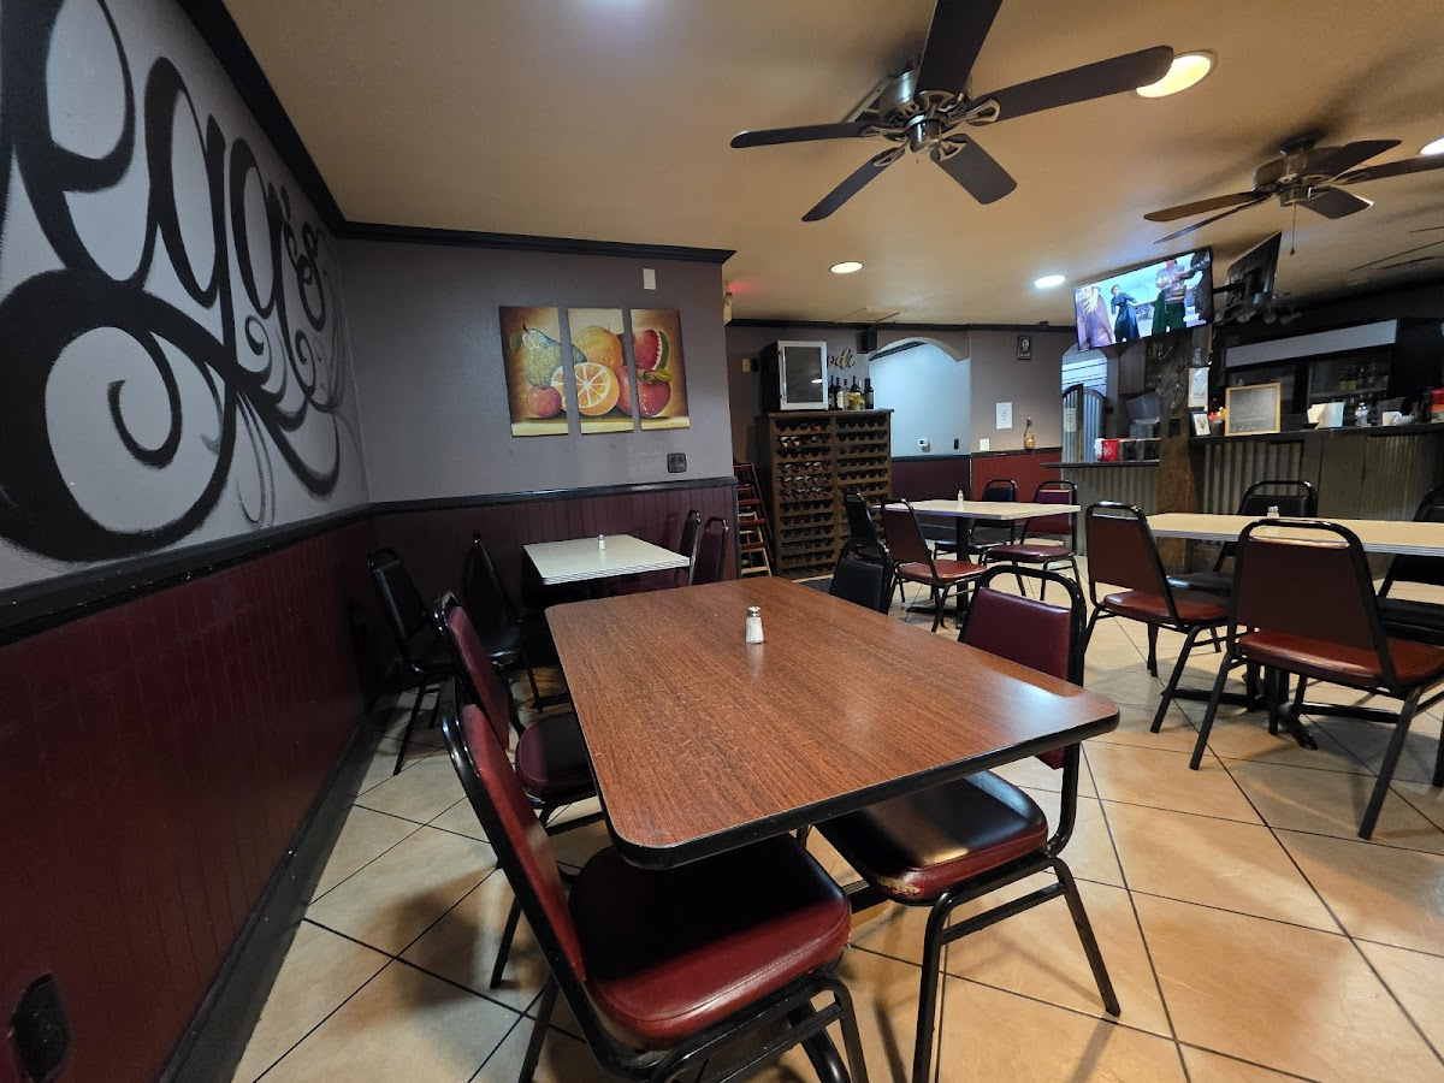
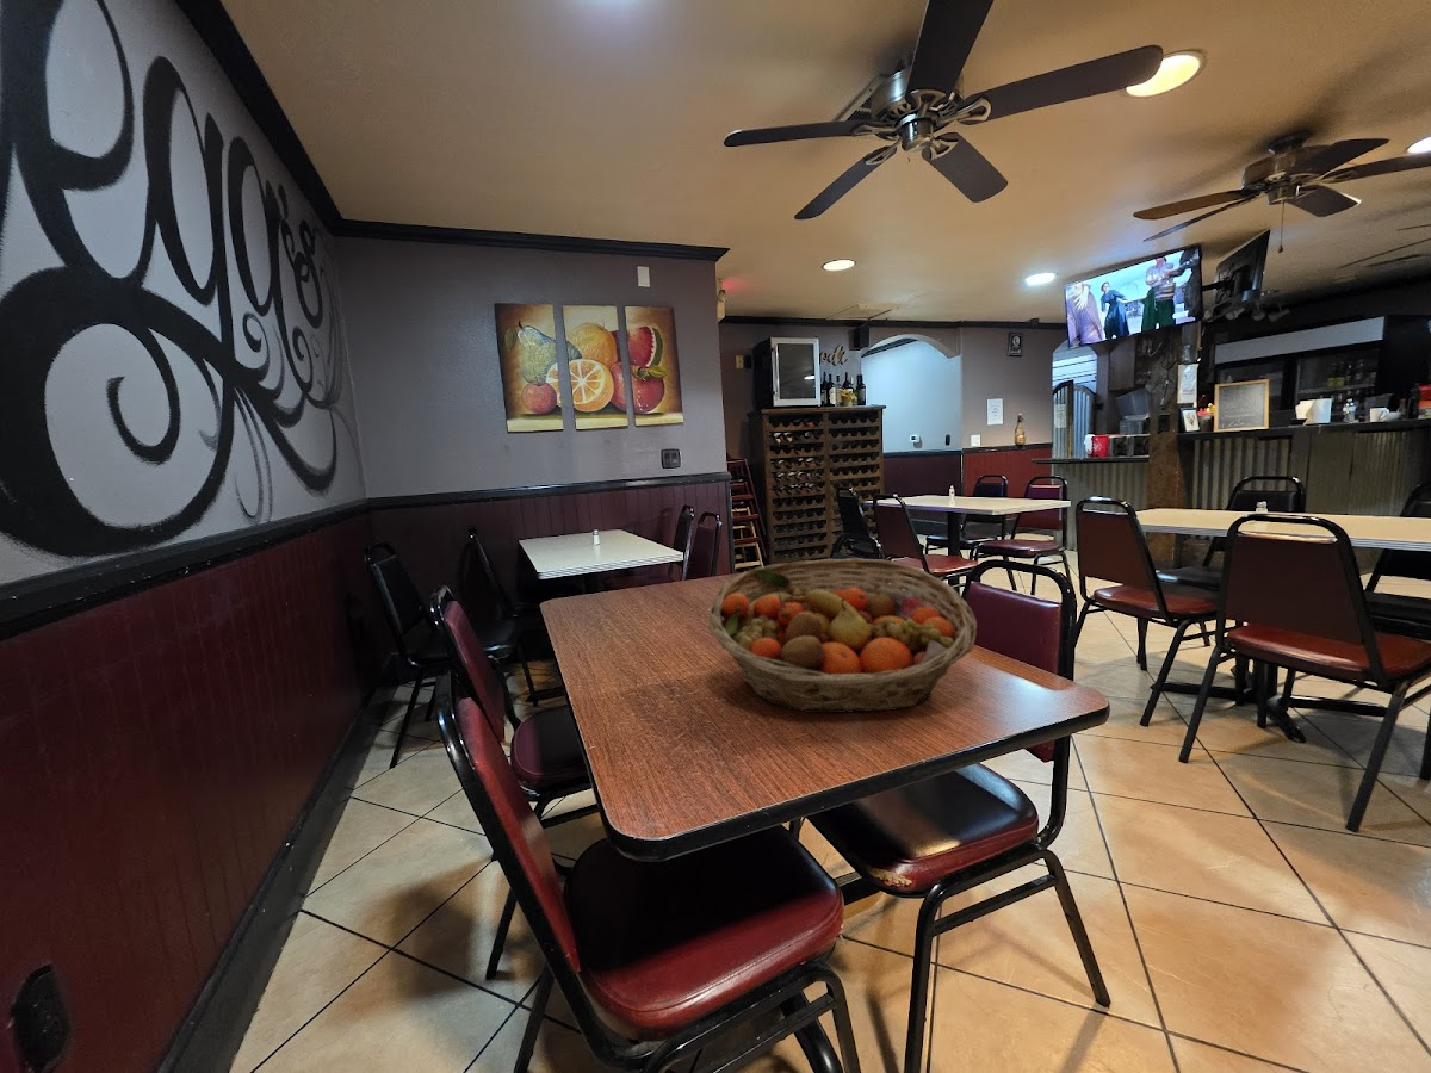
+ fruit basket [708,557,978,714]
